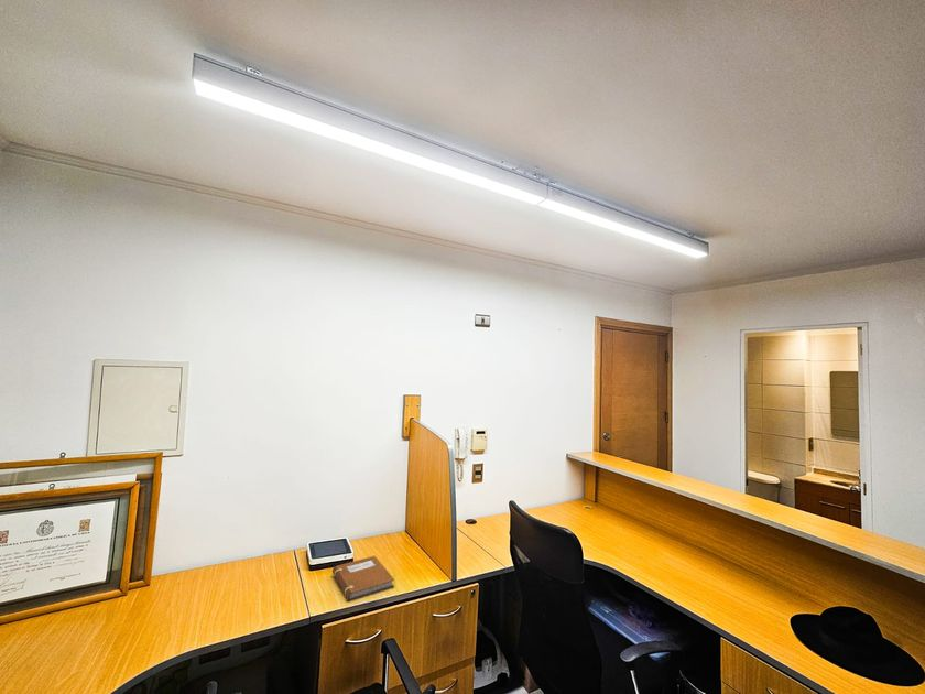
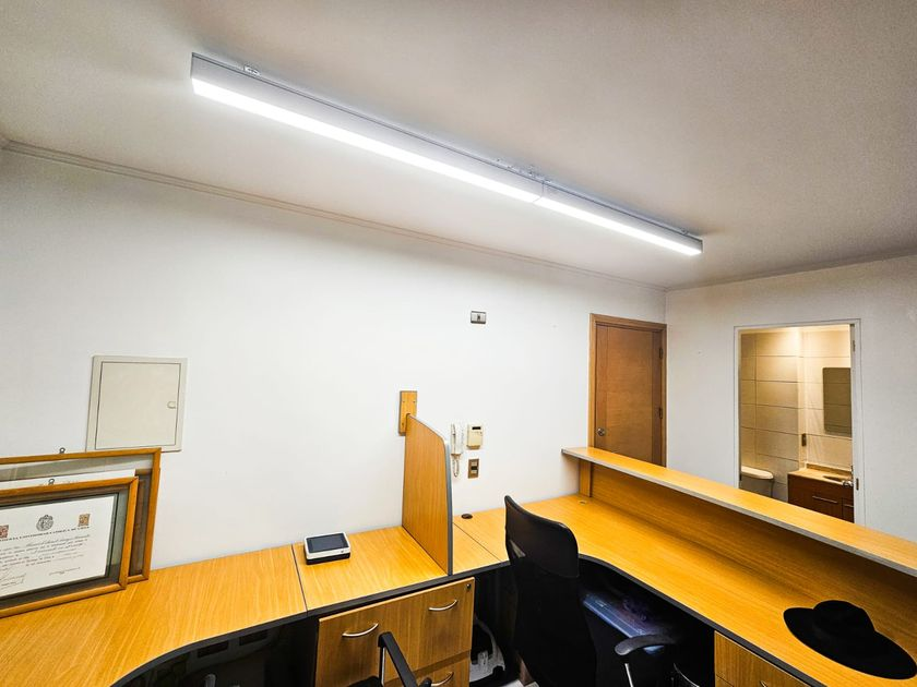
- notebook [331,555,395,603]
